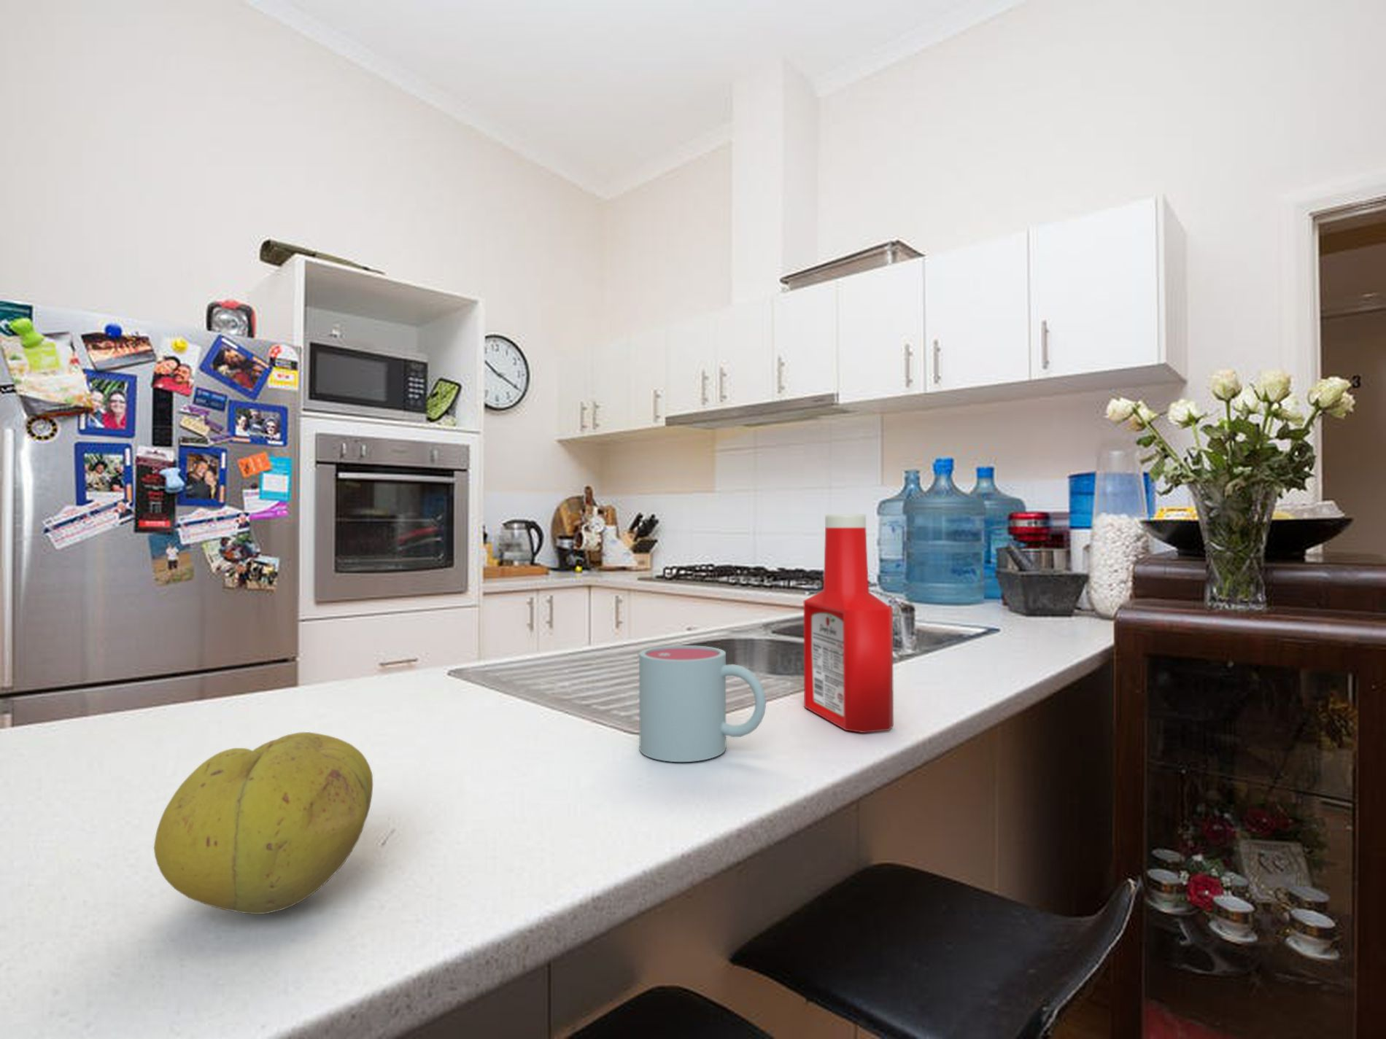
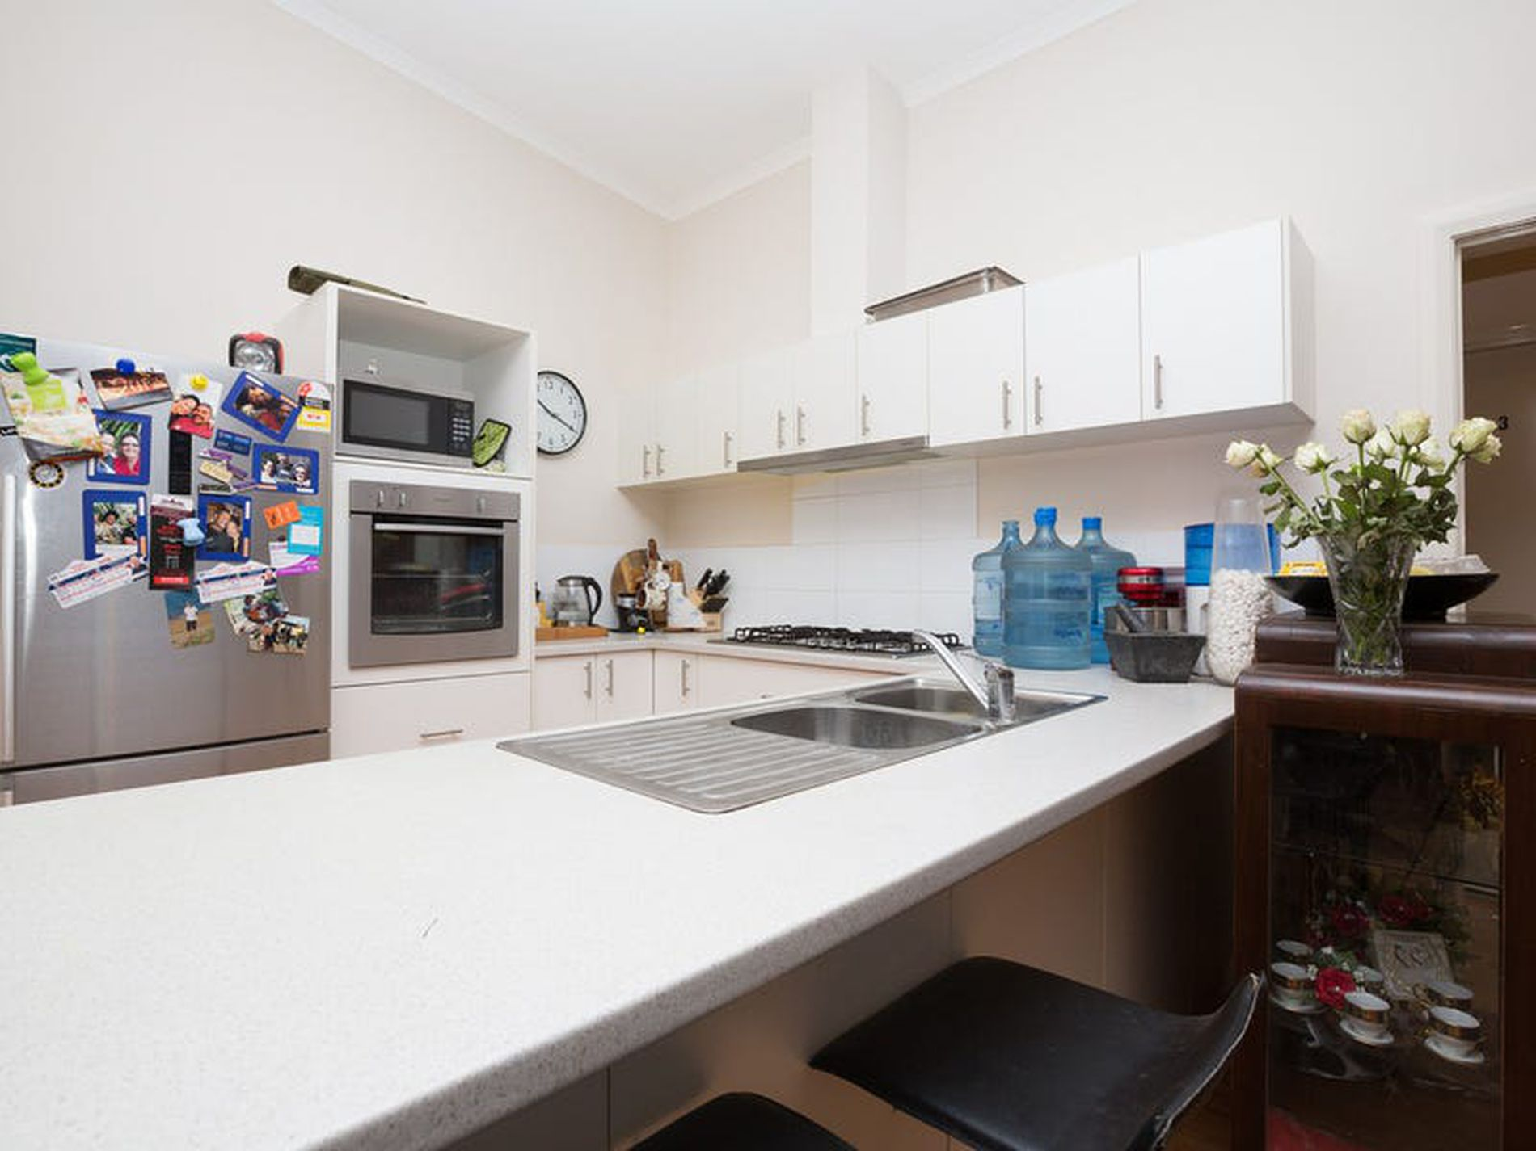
- fruit [153,731,373,915]
- mug [638,645,767,763]
- soap bottle [803,513,894,733]
